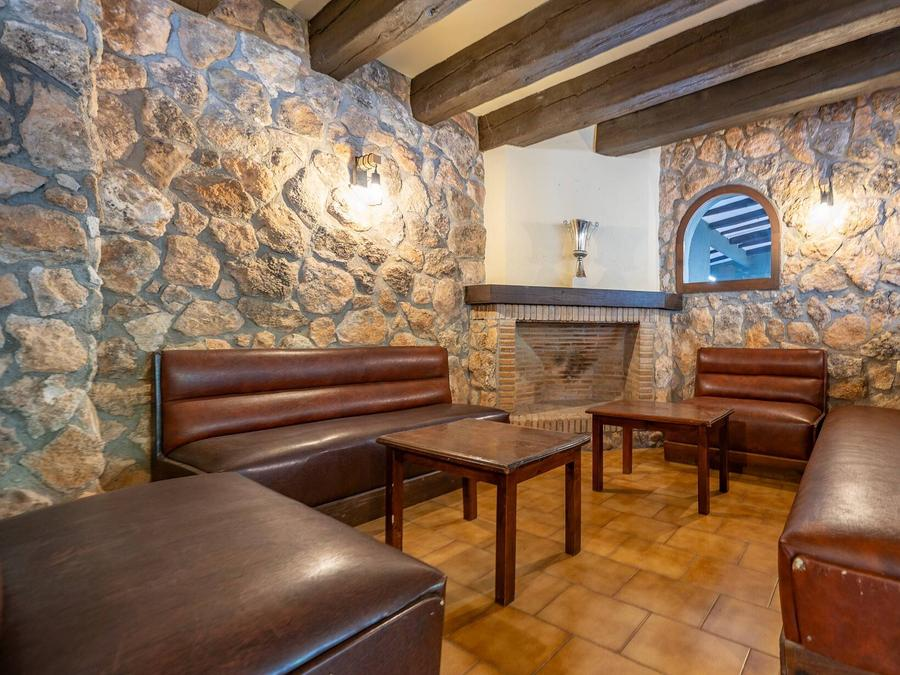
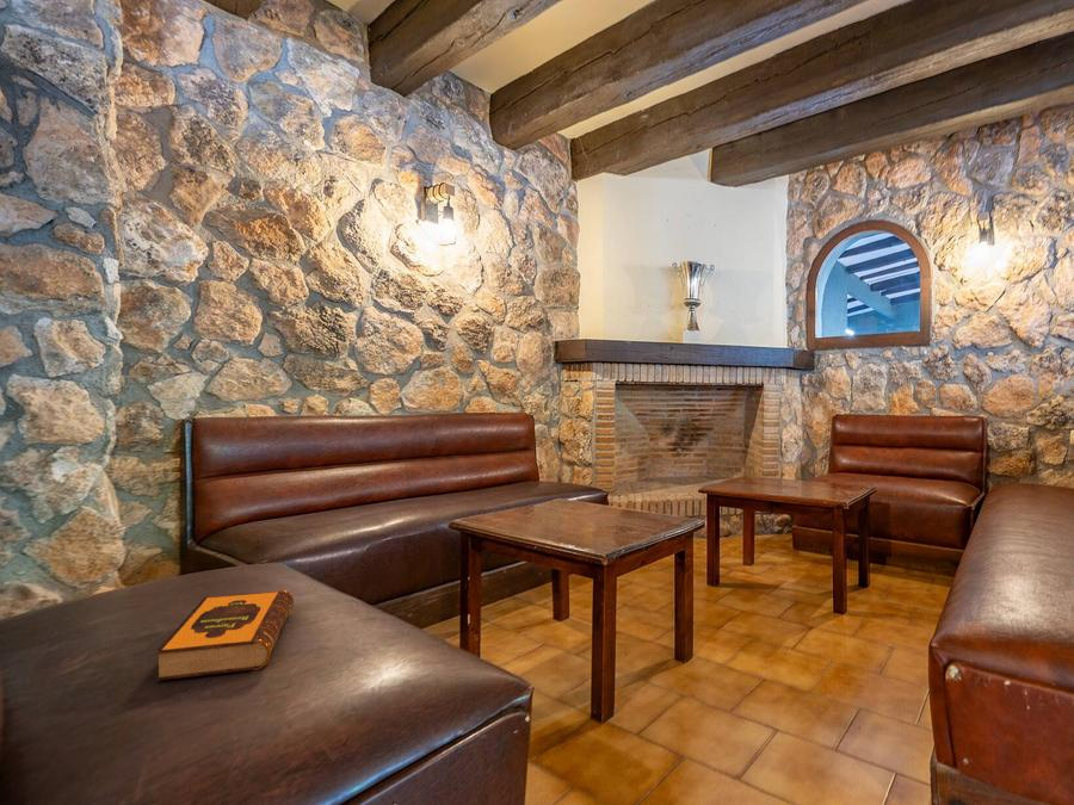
+ hardback book [154,589,295,682]
